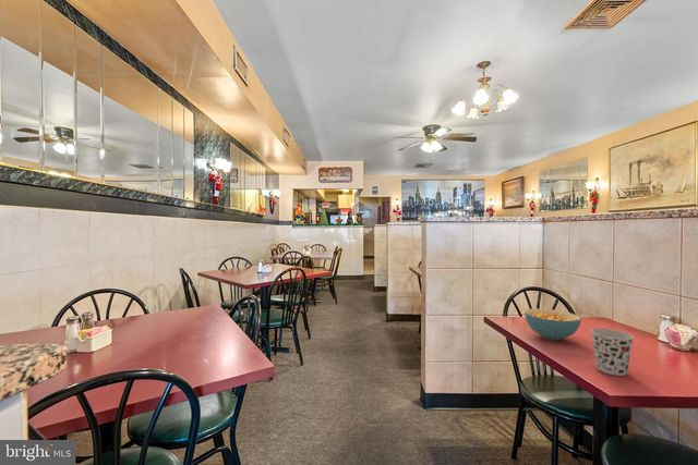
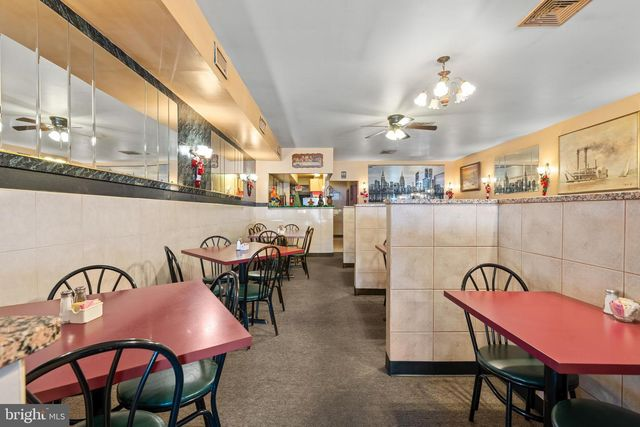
- cup [589,327,635,377]
- cereal bowl [524,307,582,341]
